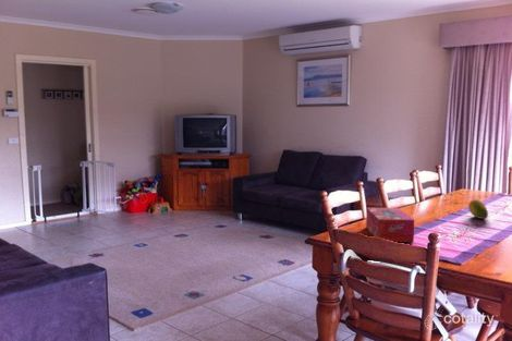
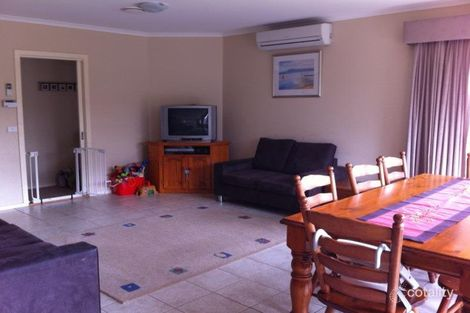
- fruit [467,198,489,220]
- tissue box [365,207,415,243]
